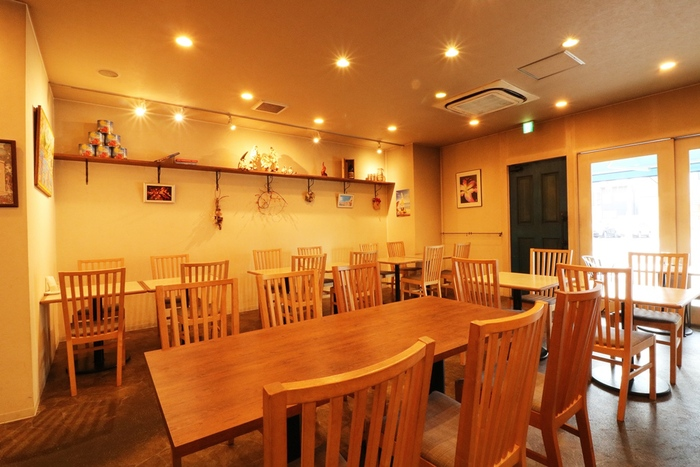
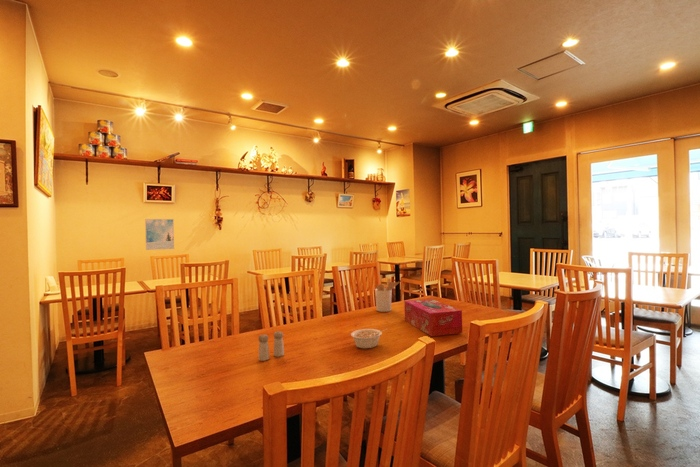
+ legume [350,327,389,349]
+ salt and pepper shaker [257,330,285,362]
+ utensil holder [374,277,401,313]
+ tissue box [403,298,463,337]
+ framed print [144,218,175,251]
